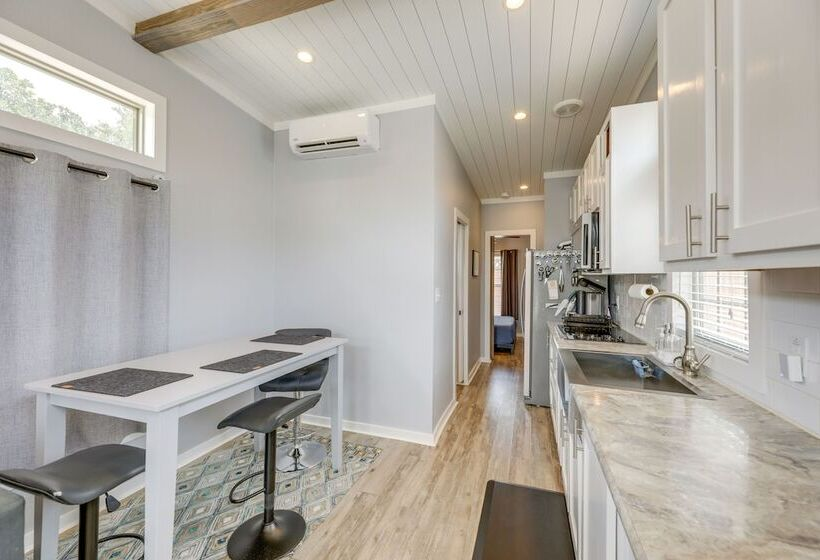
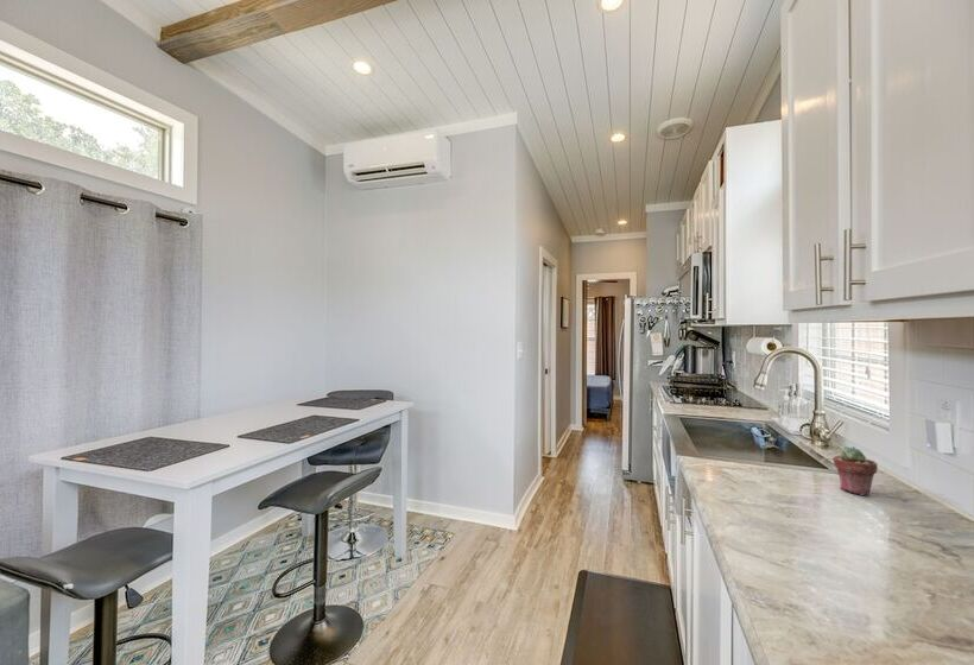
+ potted succulent [833,445,879,496]
